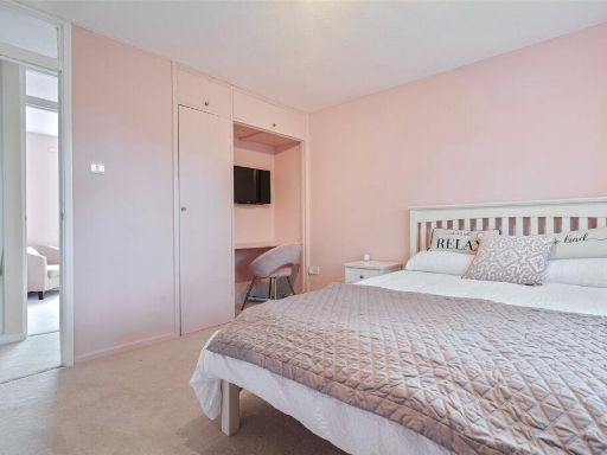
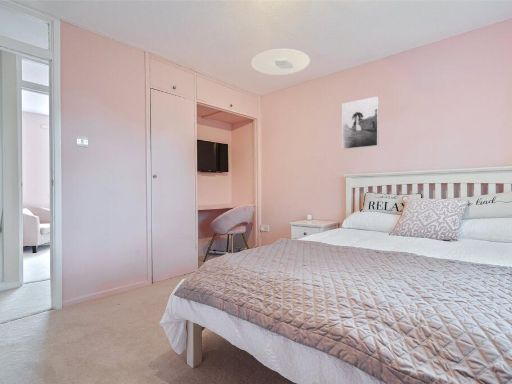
+ ceiling light [251,48,311,76]
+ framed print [341,95,380,150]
